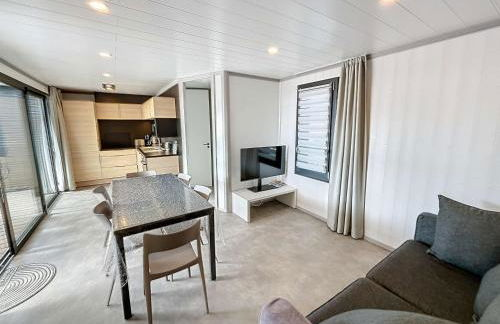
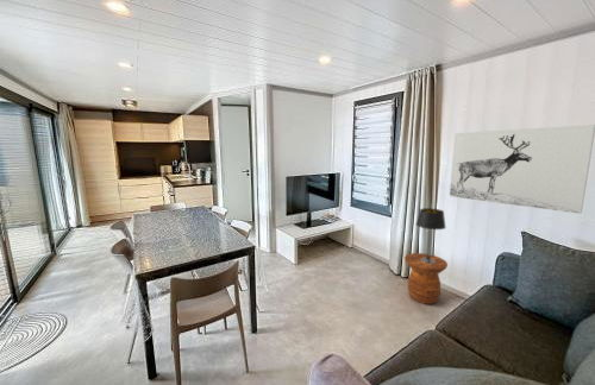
+ wall art [449,124,595,215]
+ table lamp [415,207,447,264]
+ side table [403,252,449,305]
